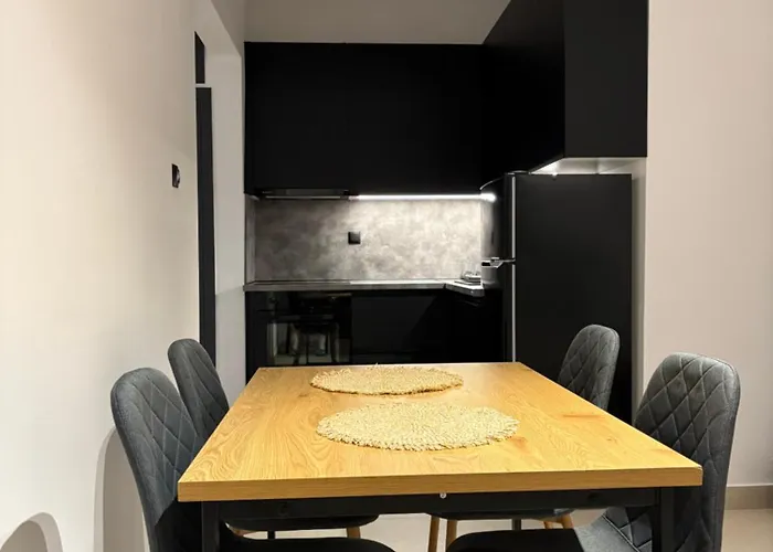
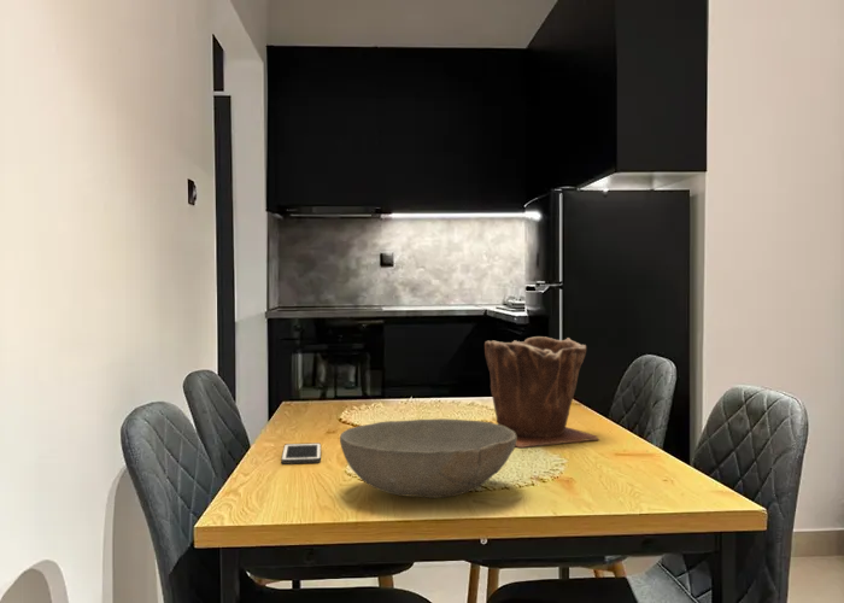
+ plant pot [483,335,599,449]
+ bowl [339,417,516,499]
+ cell phone [280,441,322,466]
